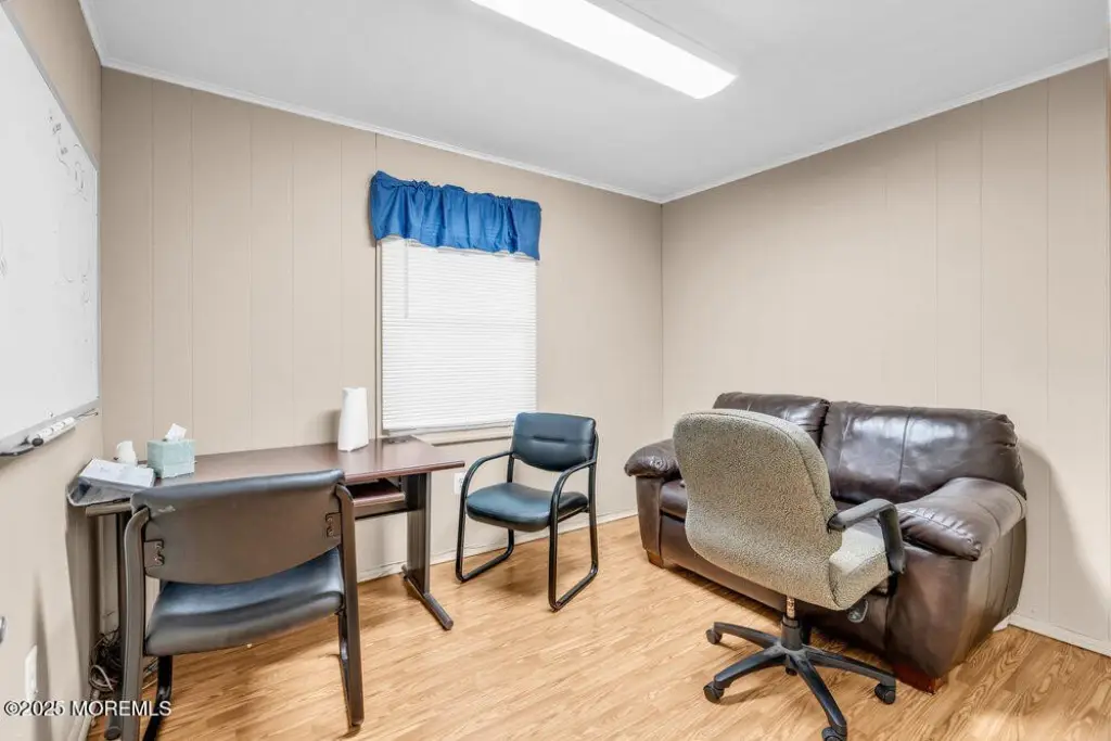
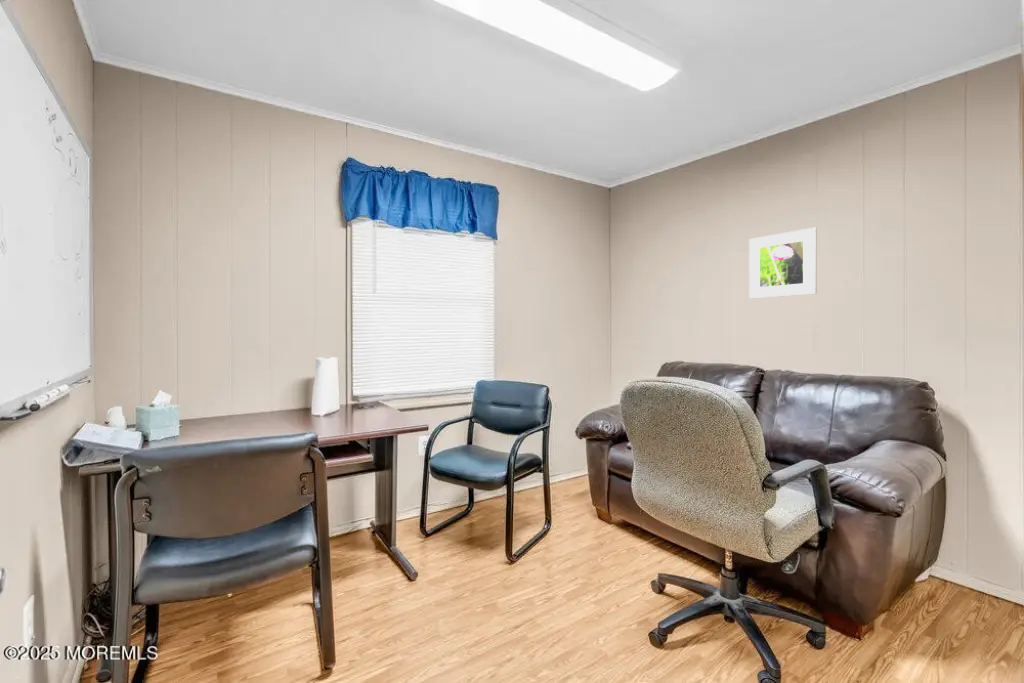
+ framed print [748,227,818,299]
